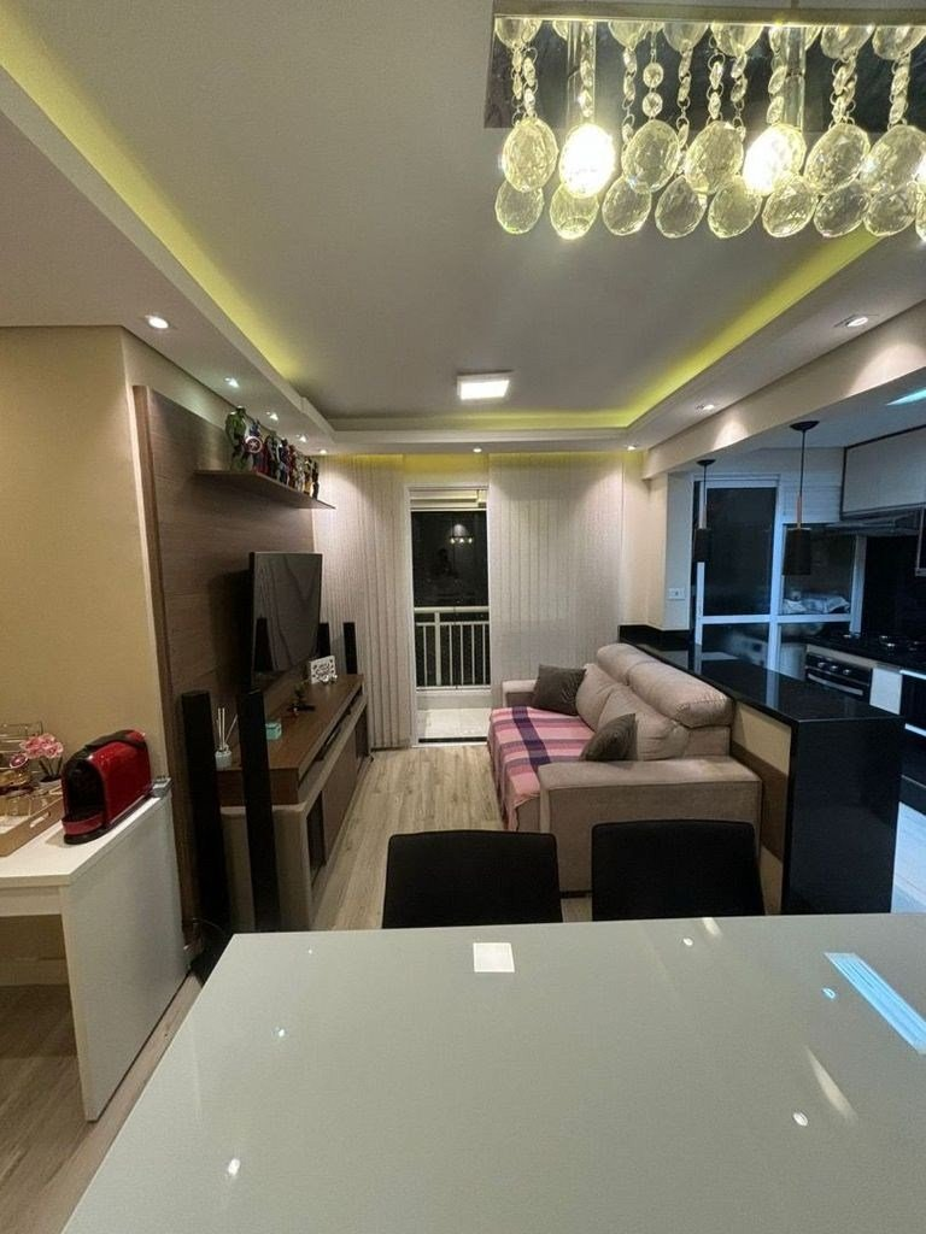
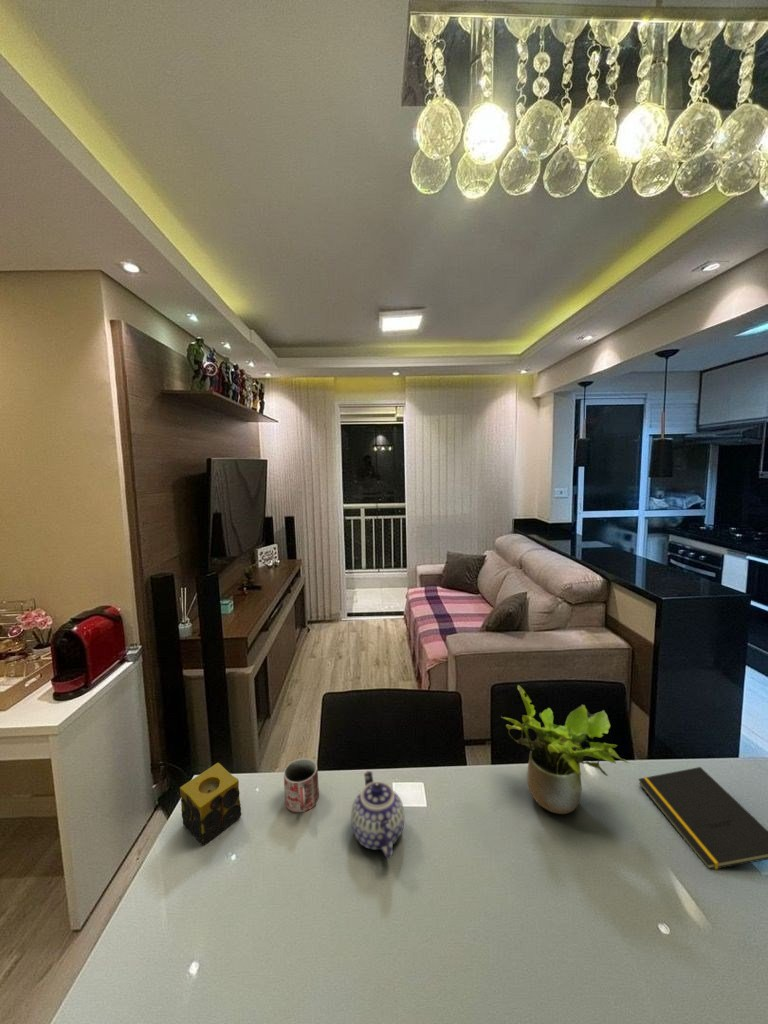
+ mug [283,757,320,814]
+ teapot [350,770,405,860]
+ notepad [637,766,768,870]
+ potted plant [501,684,629,815]
+ candle [179,762,243,847]
